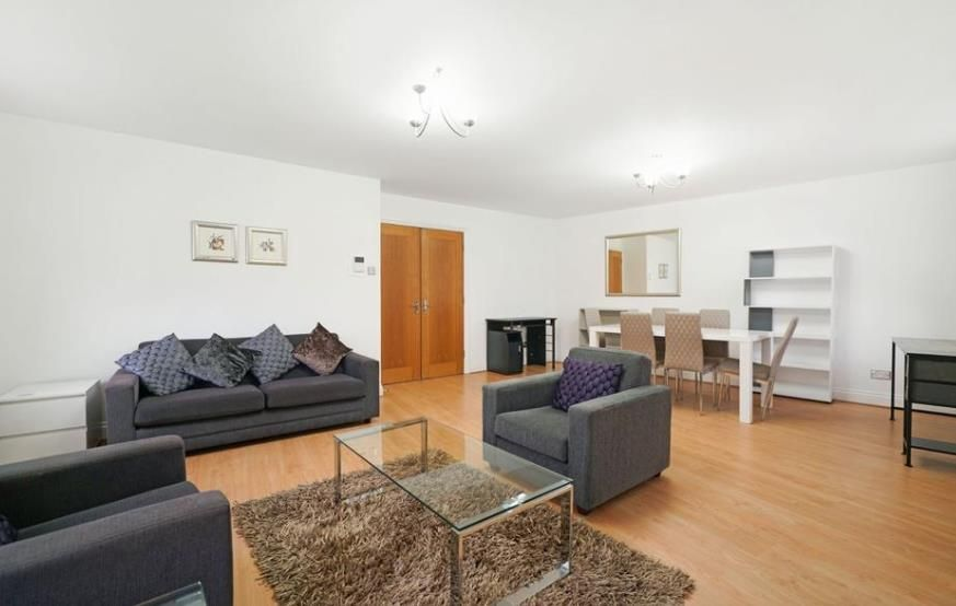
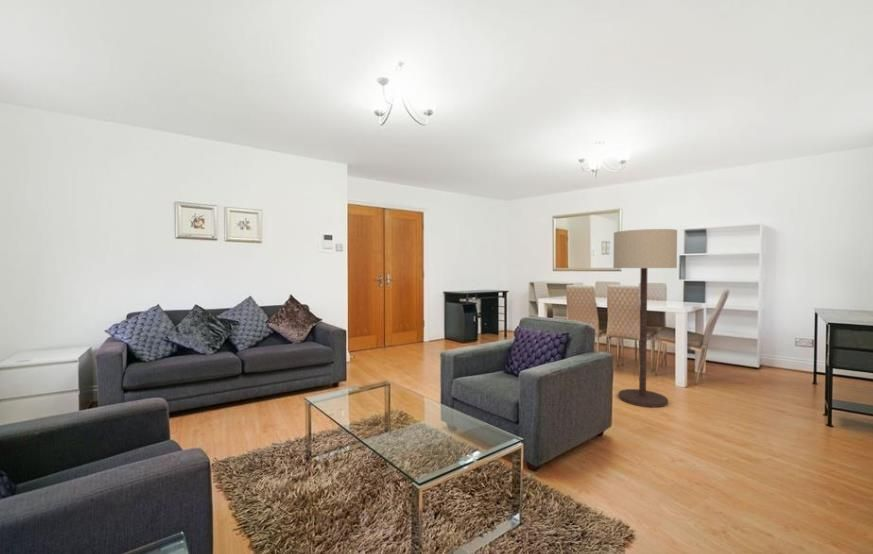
+ floor lamp [612,228,678,408]
